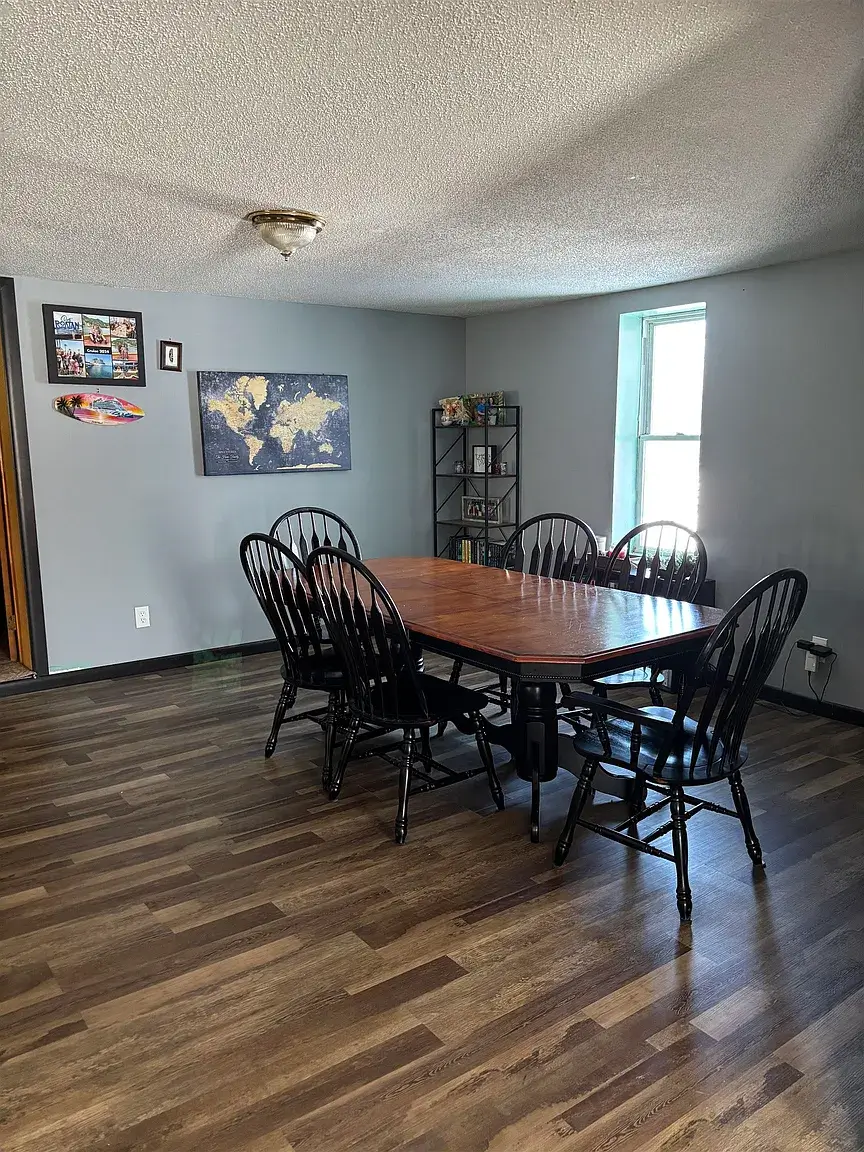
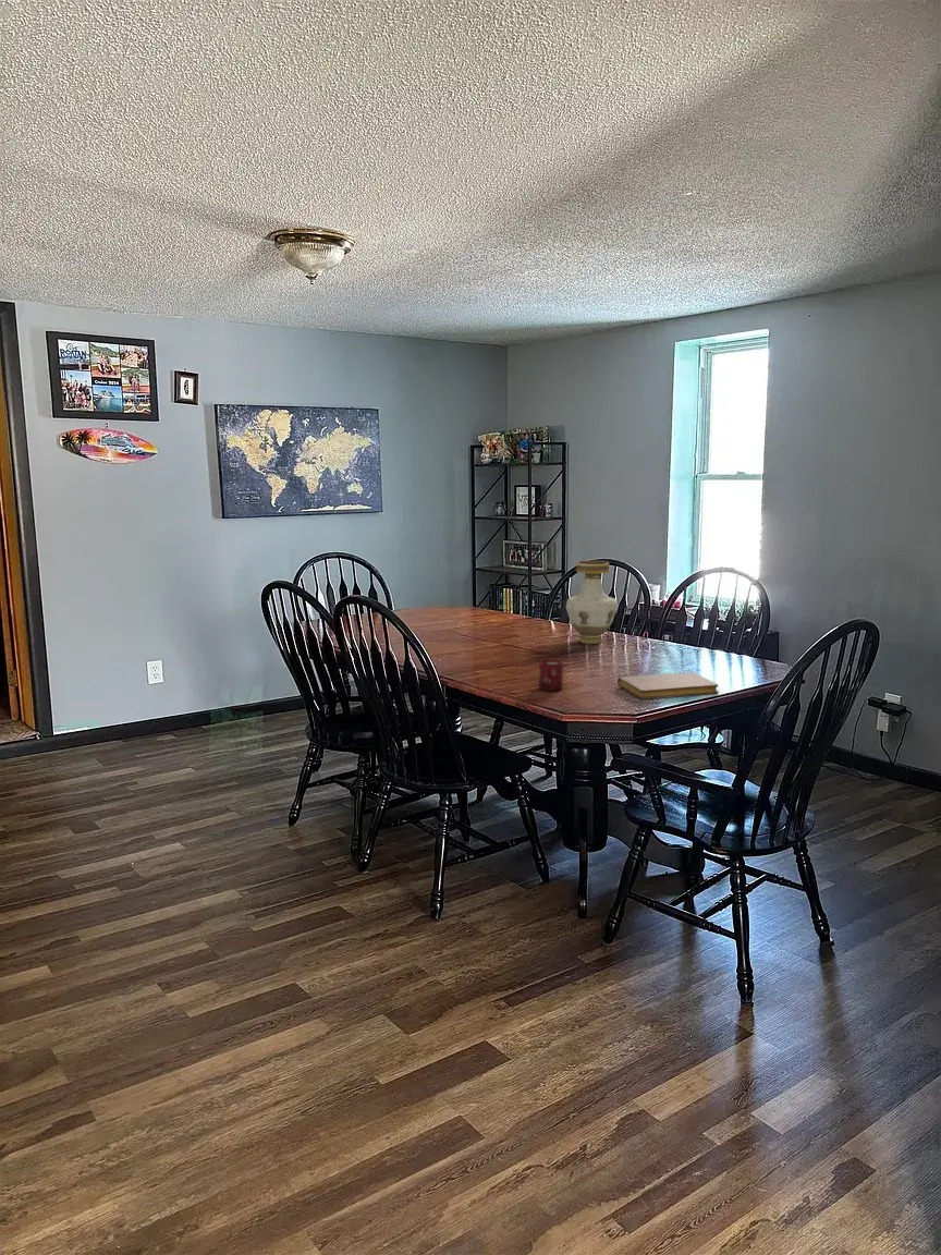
+ cup [538,658,564,692]
+ vase [565,560,619,645]
+ notebook [616,671,720,700]
